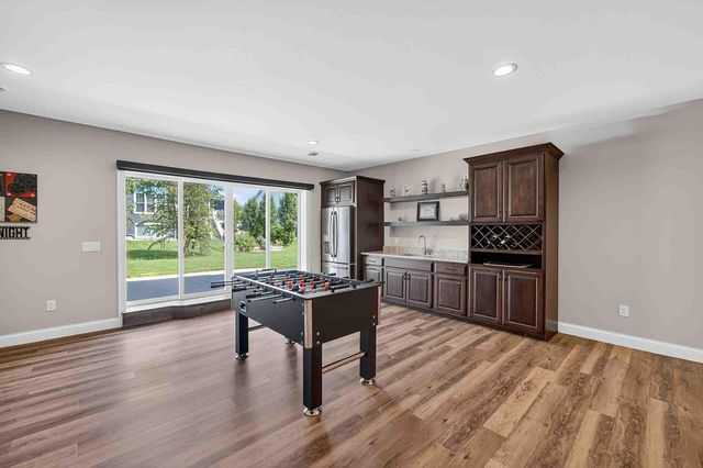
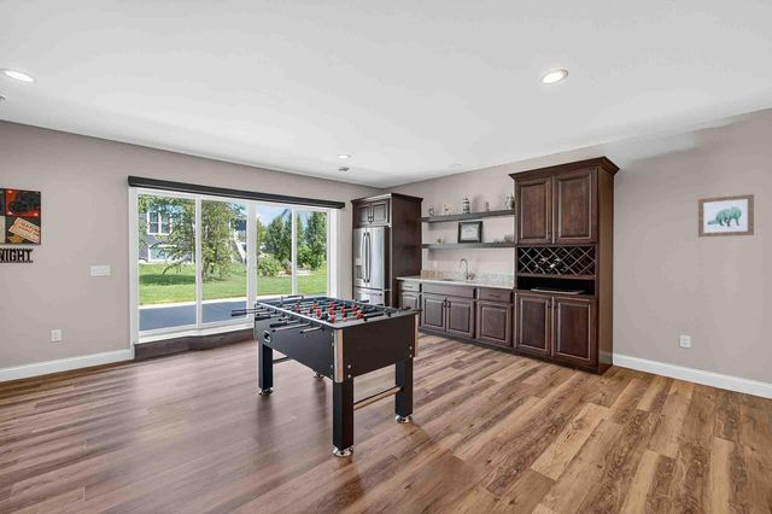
+ wall art [697,193,755,238]
